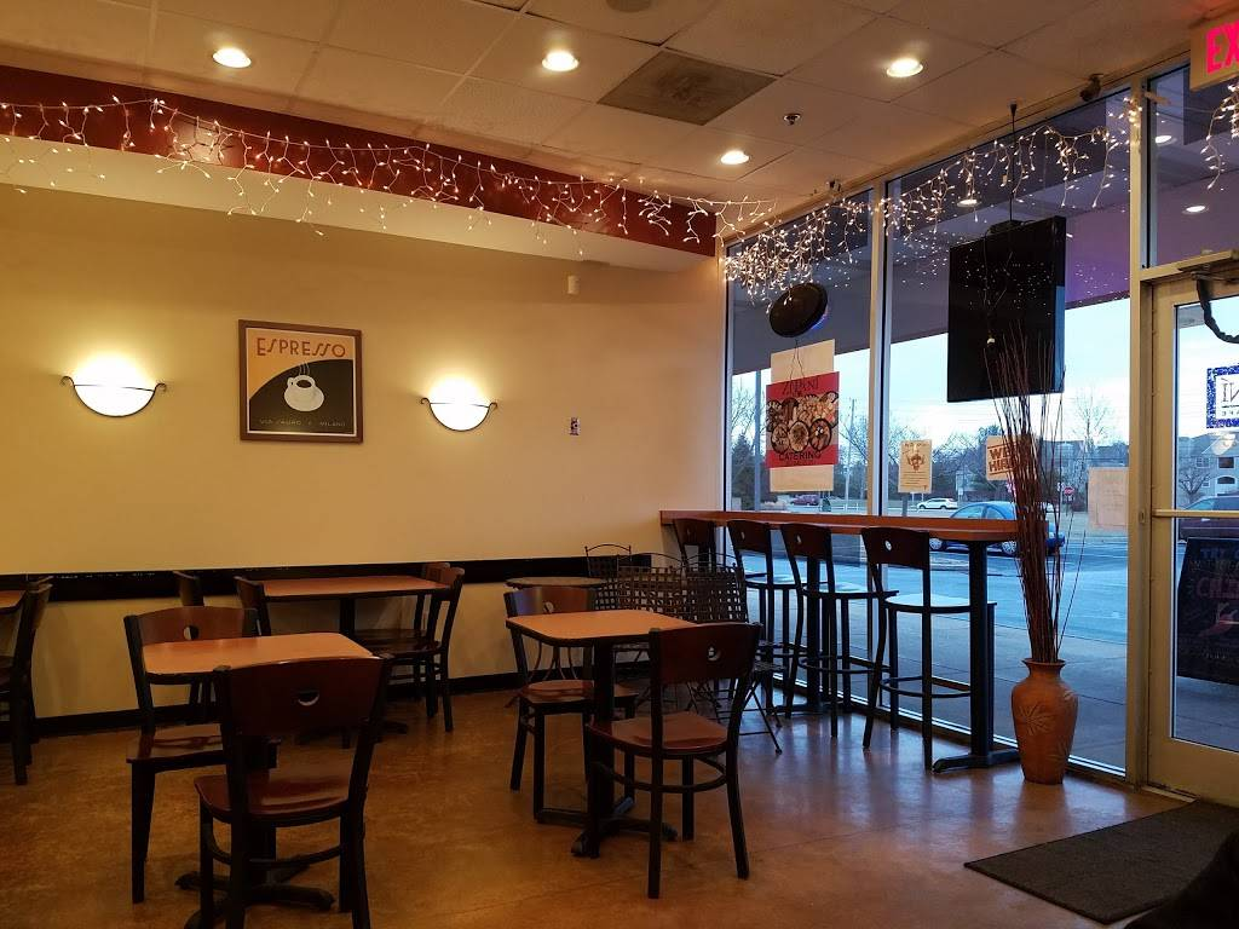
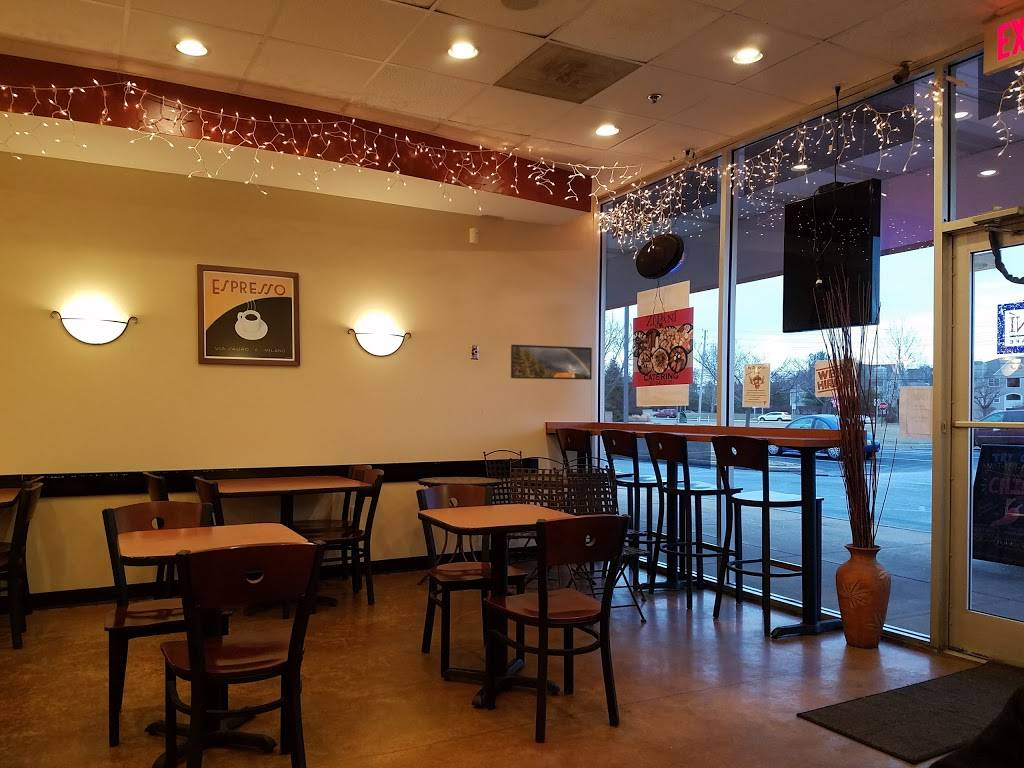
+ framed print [510,344,593,381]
